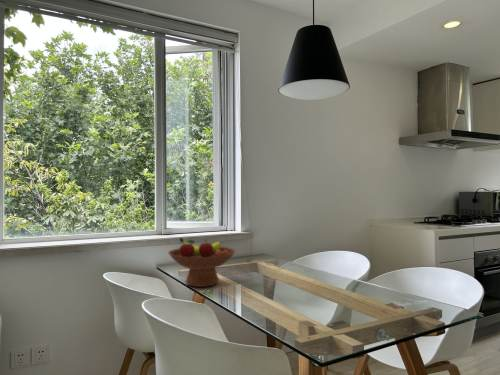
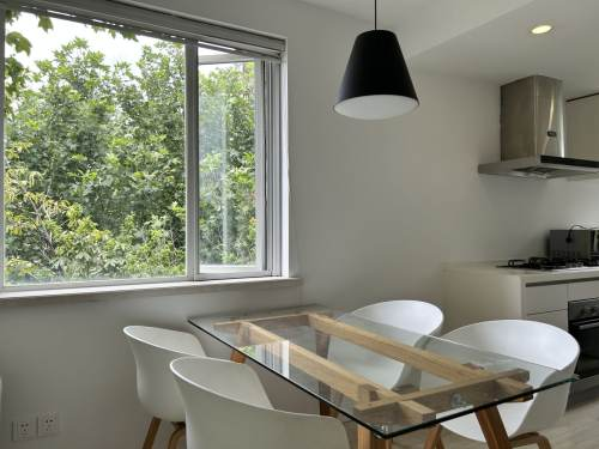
- fruit bowl [167,237,237,288]
